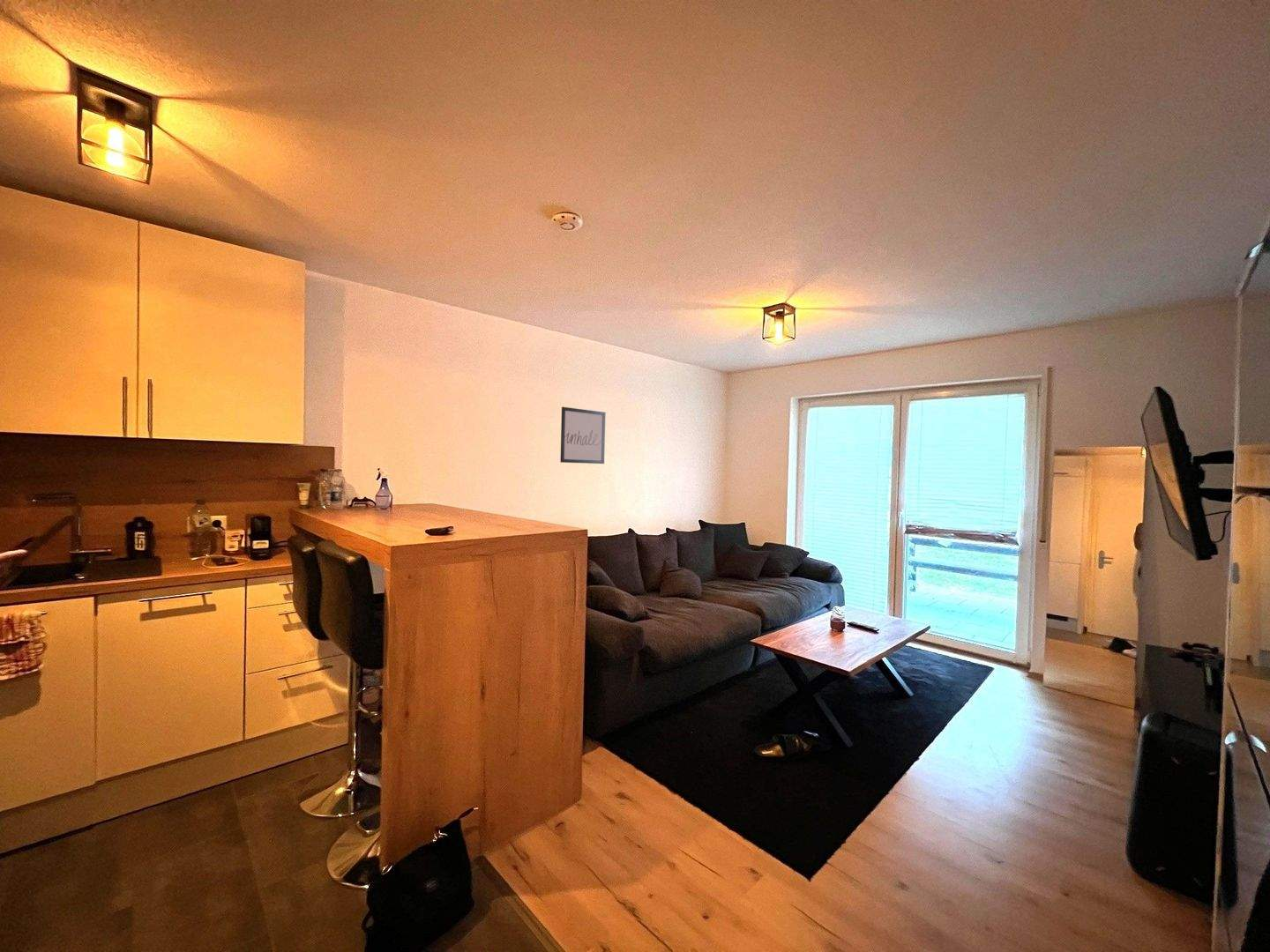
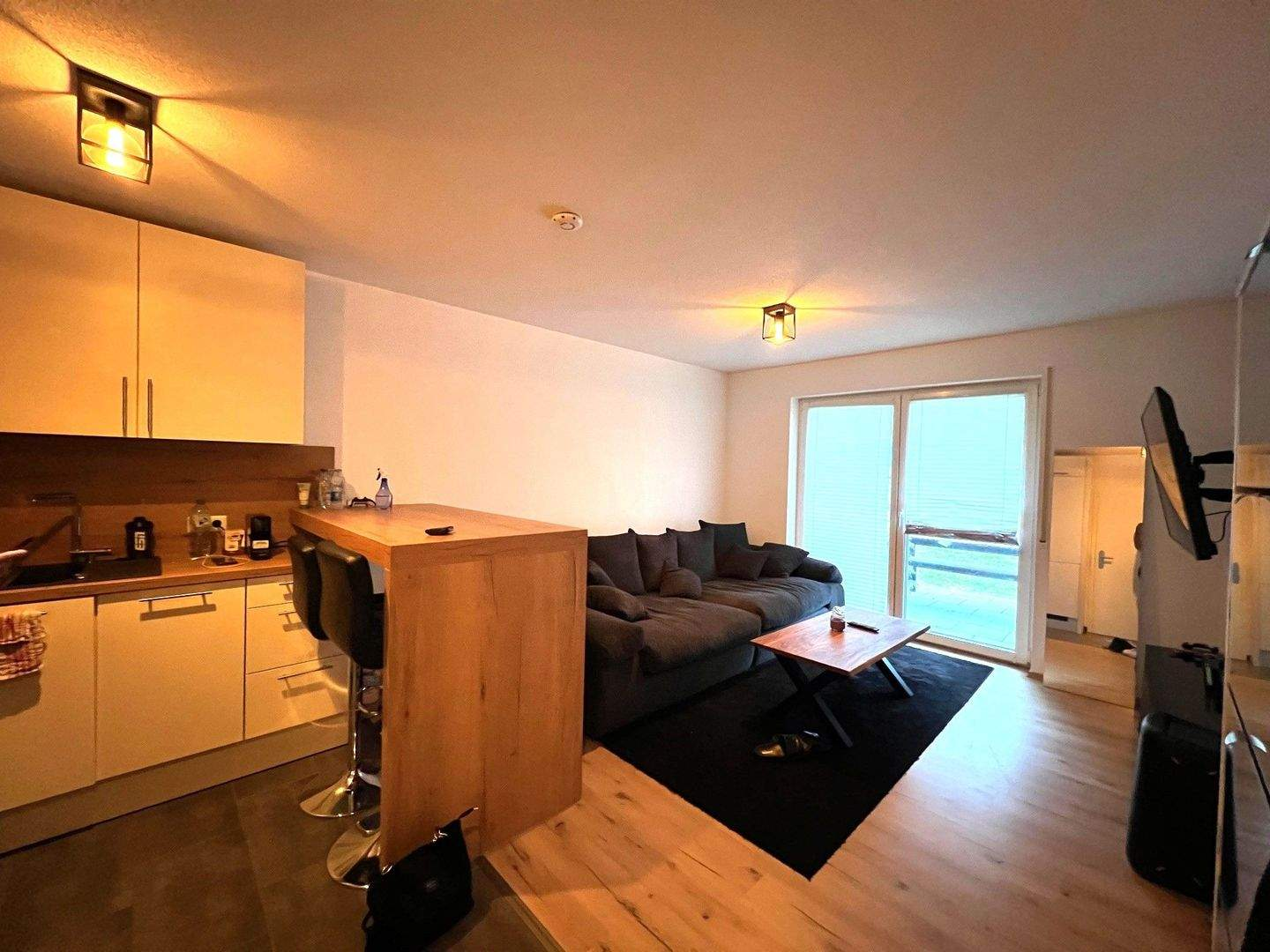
- wall art [560,406,606,465]
